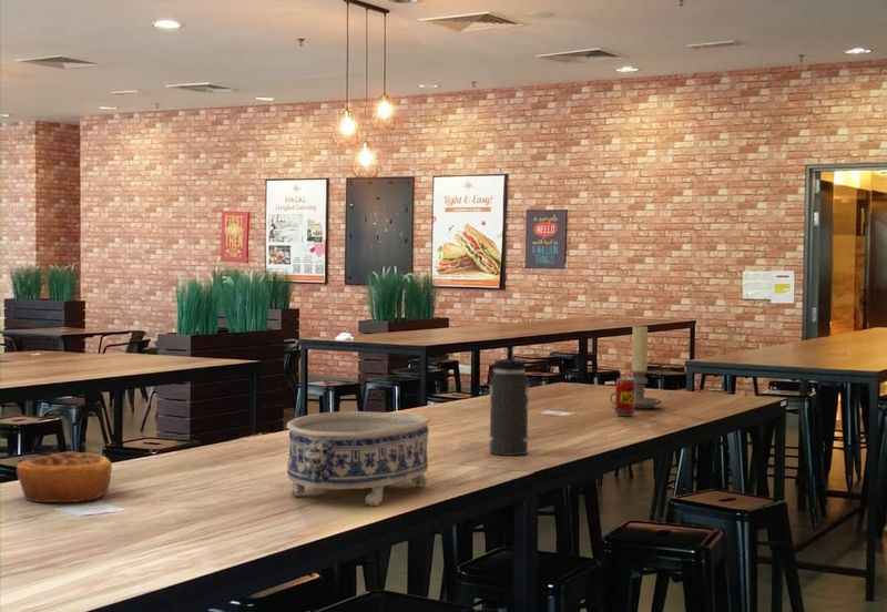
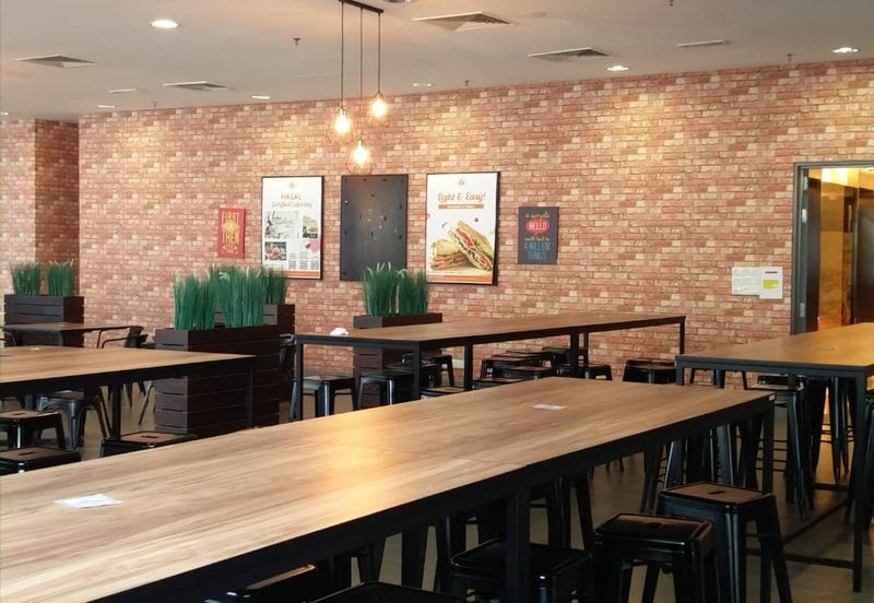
- candle holder [609,324,663,409]
- thermos bottle [488,341,530,457]
- decorative bowl [285,410,431,507]
- pastry [16,451,113,503]
- beverage can [614,376,635,417]
